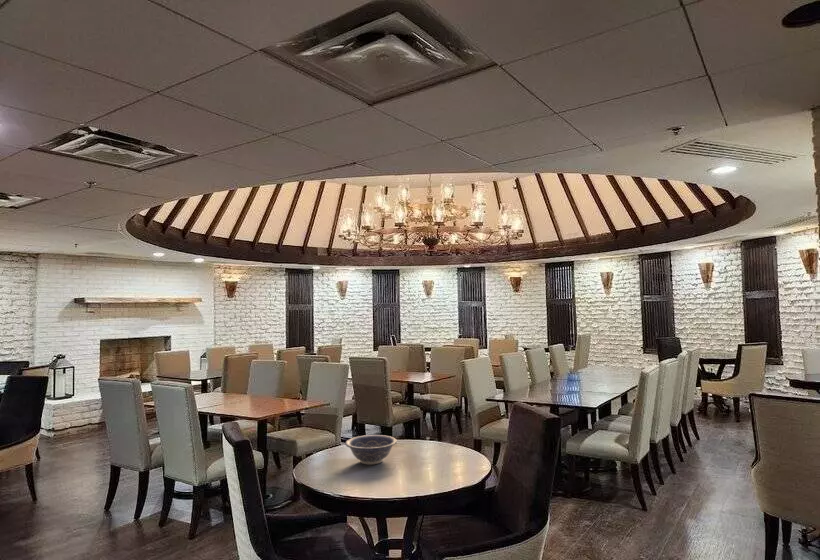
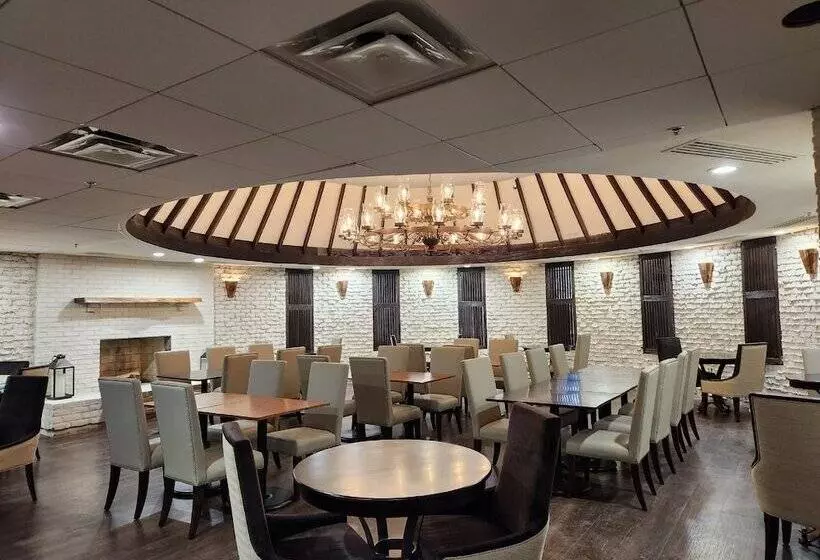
- decorative bowl [344,434,398,466]
